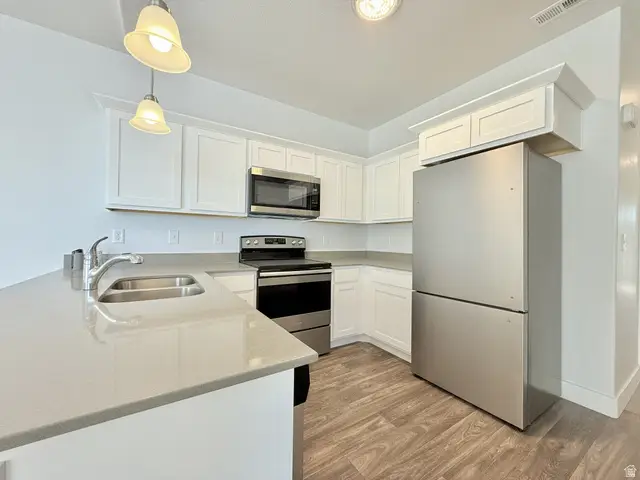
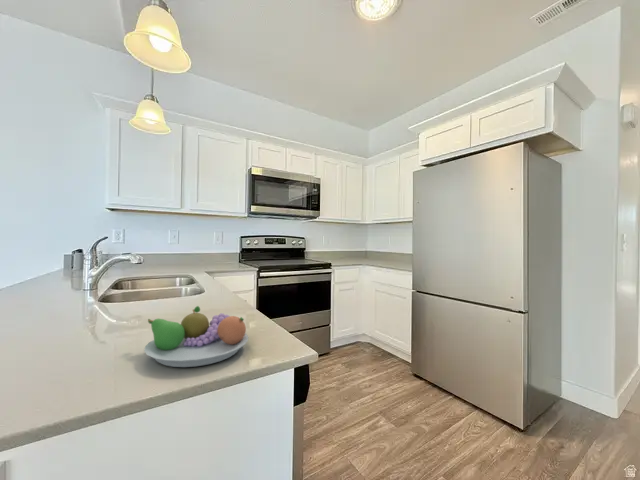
+ fruit bowl [143,305,249,368]
